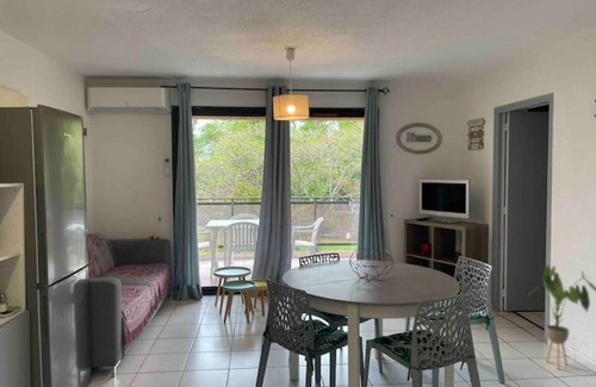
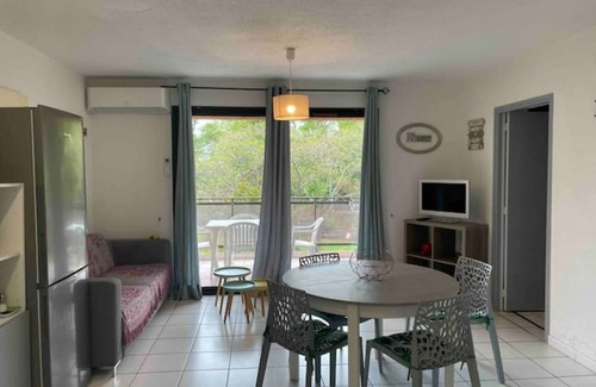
- house plant [527,264,596,370]
